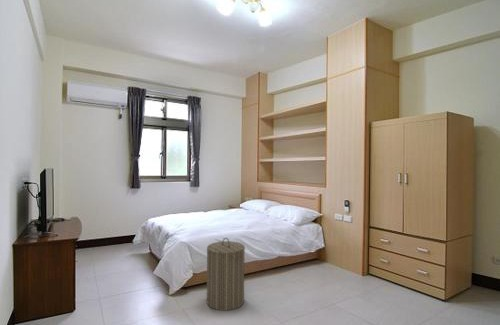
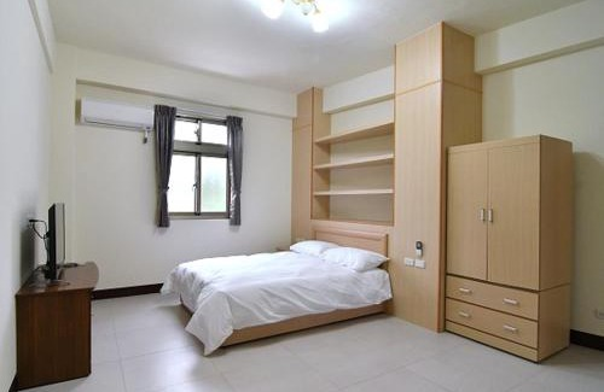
- laundry hamper [206,237,246,312]
